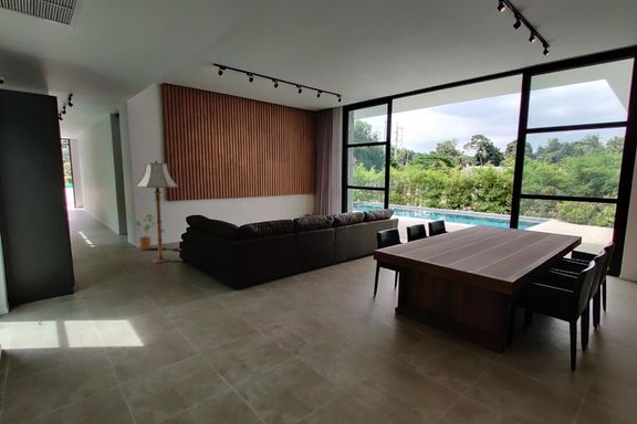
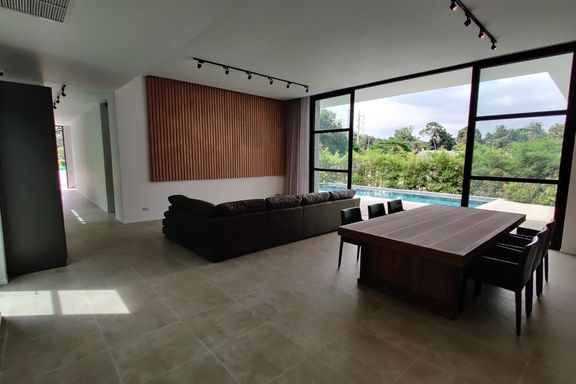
- floor lamp [135,159,179,264]
- house plant [132,213,156,252]
